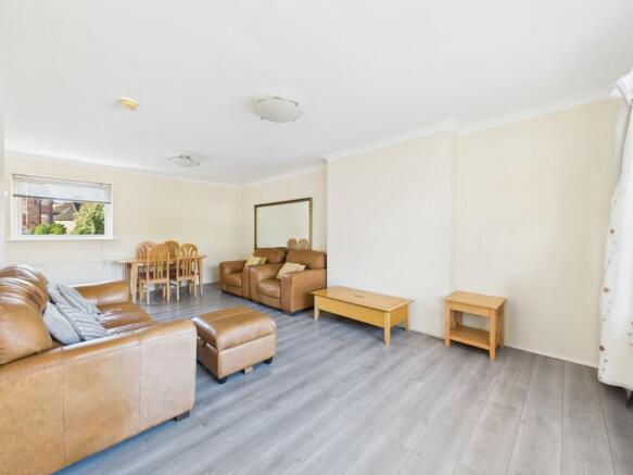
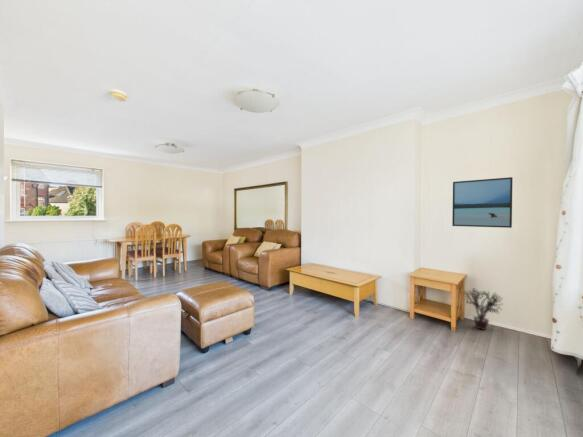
+ potted plant [461,288,505,331]
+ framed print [451,176,514,229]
